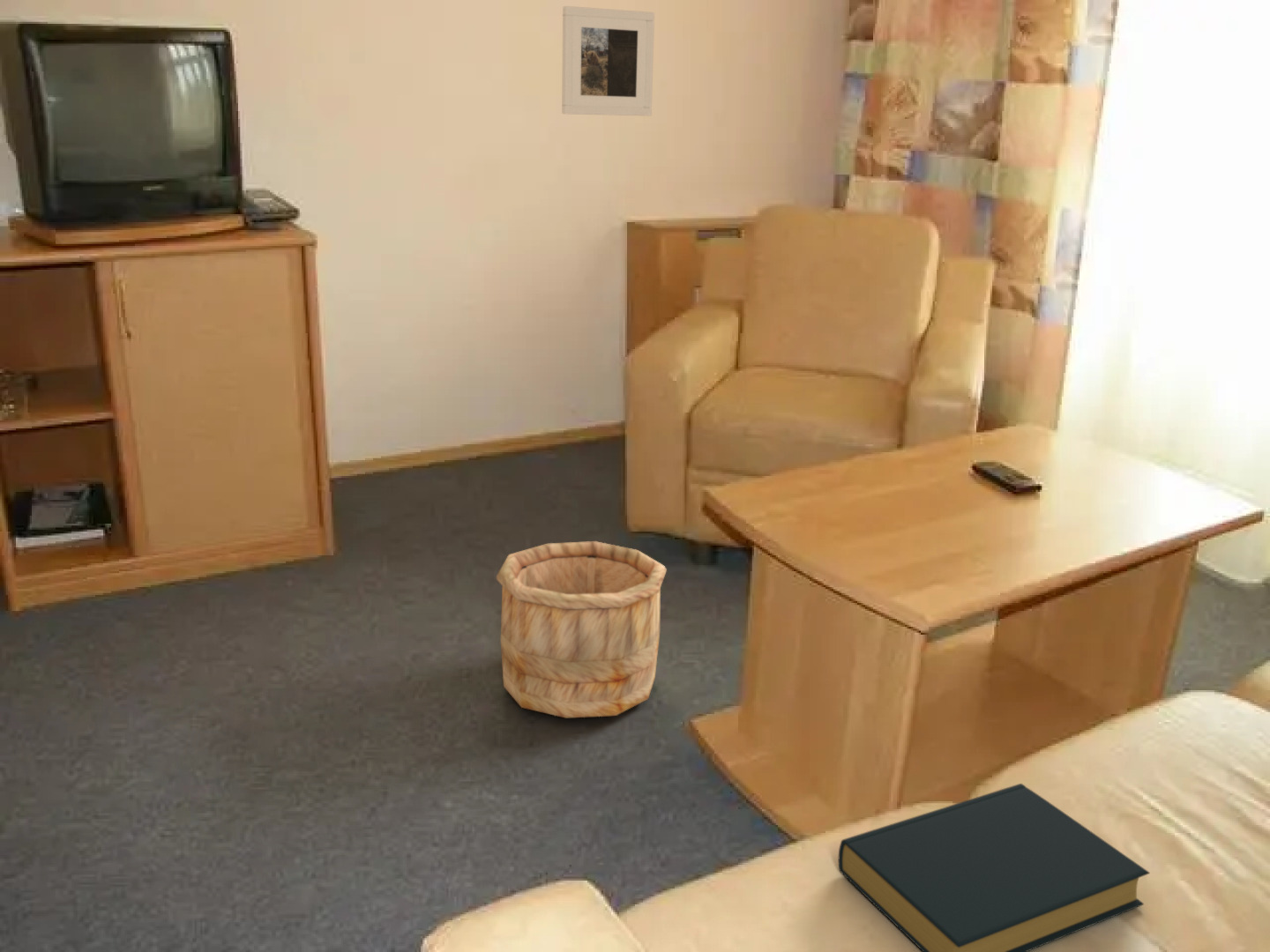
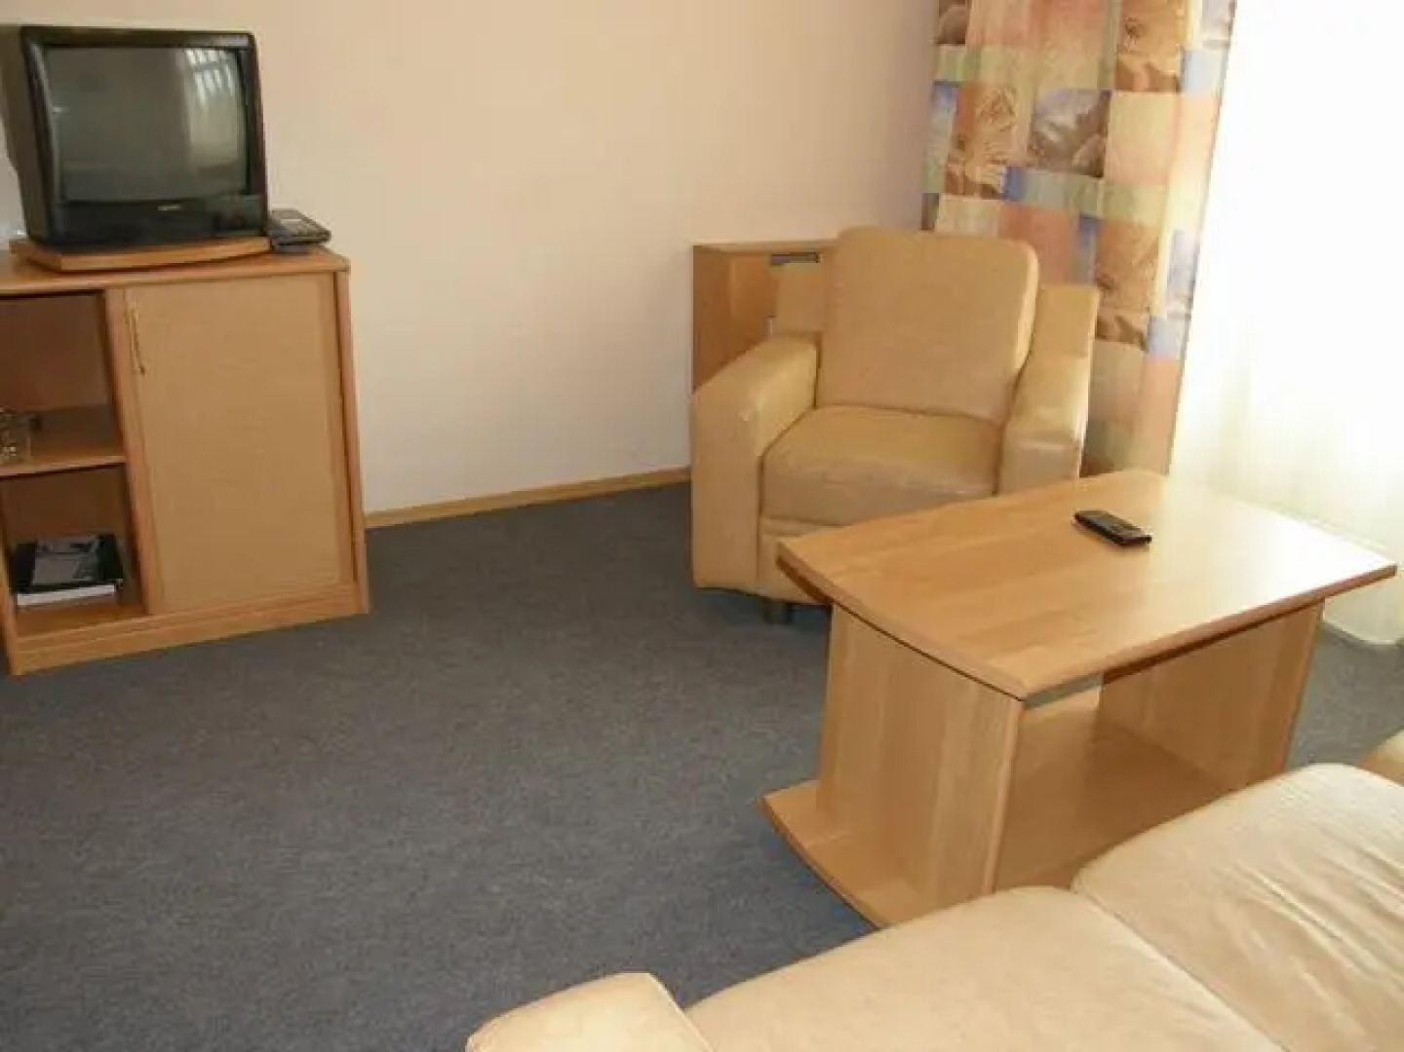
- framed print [561,5,655,117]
- wooden bucket [496,540,668,718]
- hardback book [838,783,1151,952]
